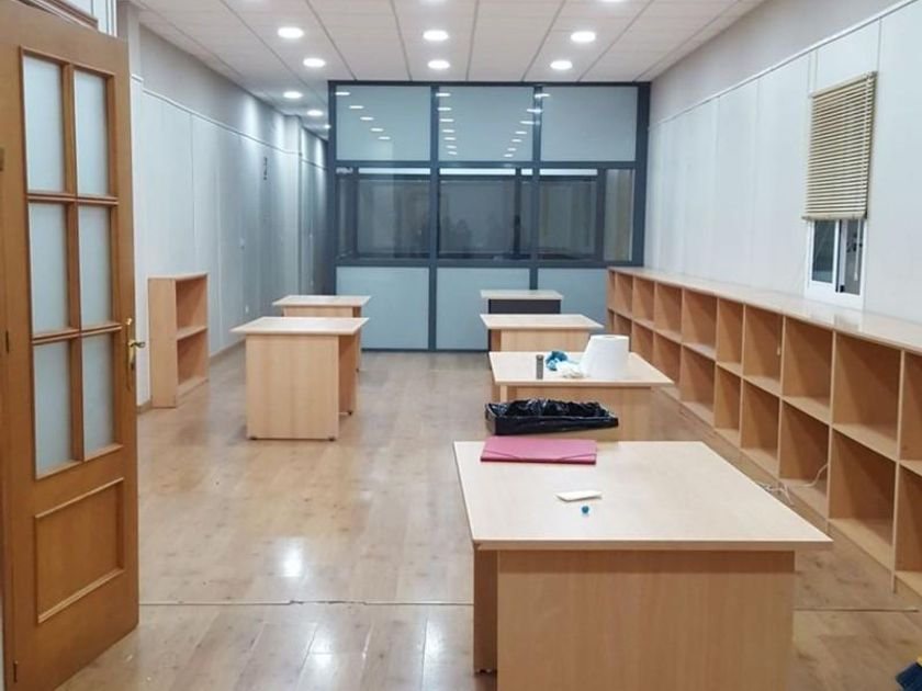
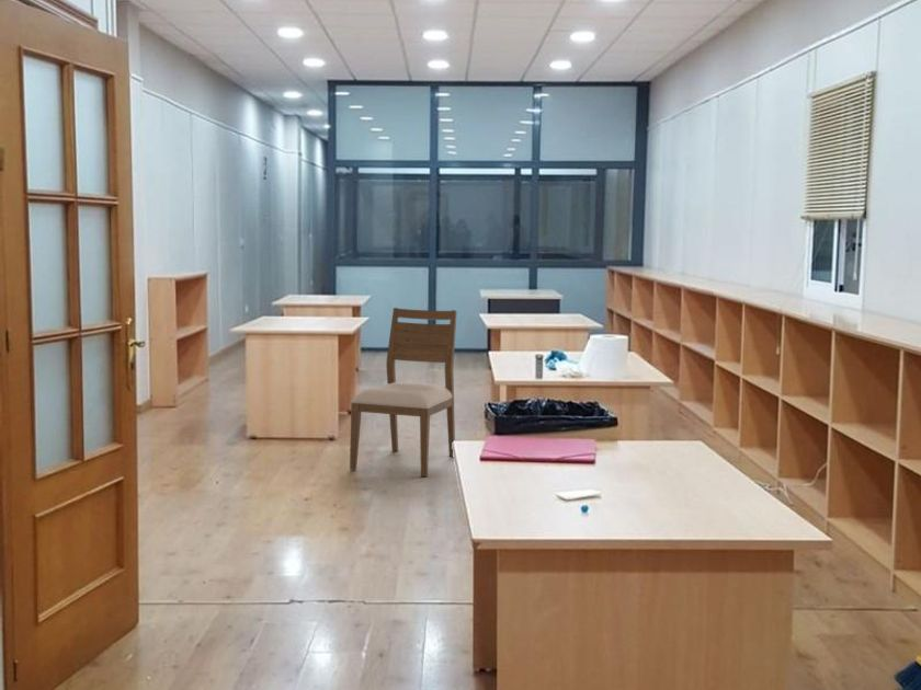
+ chair [349,307,458,478]
